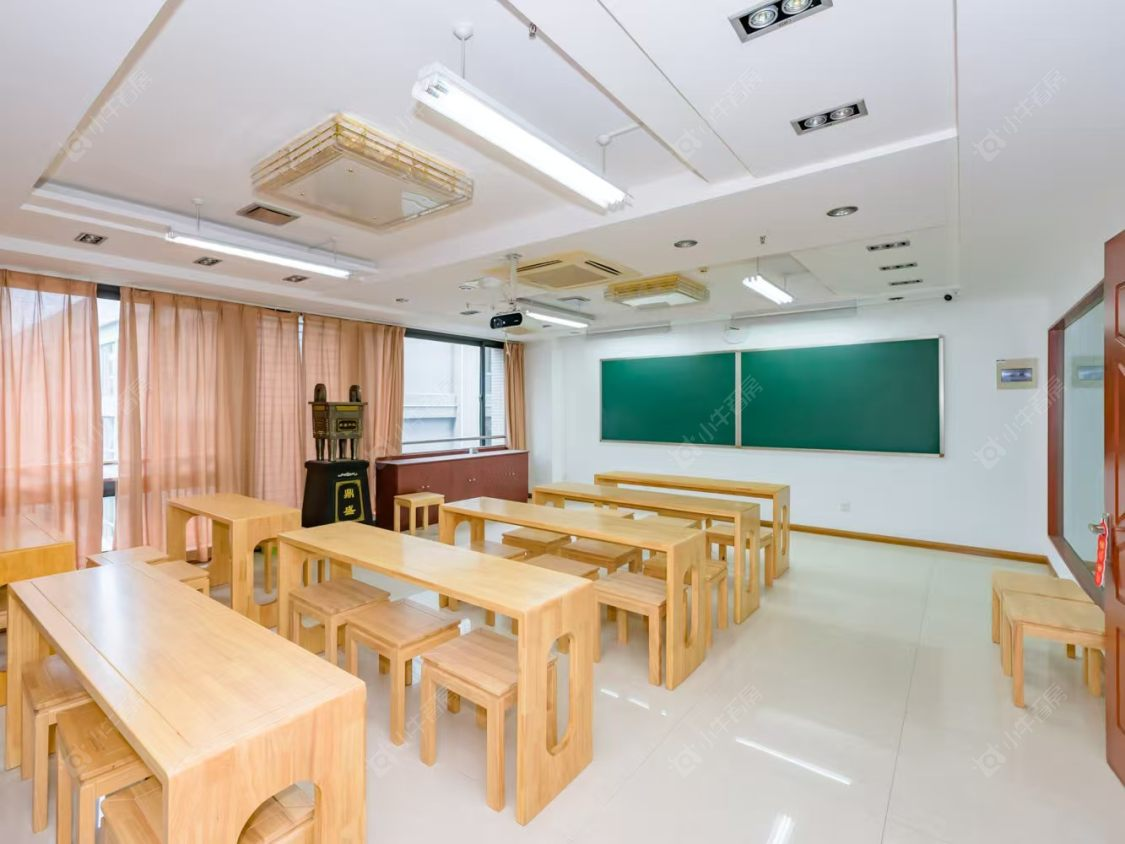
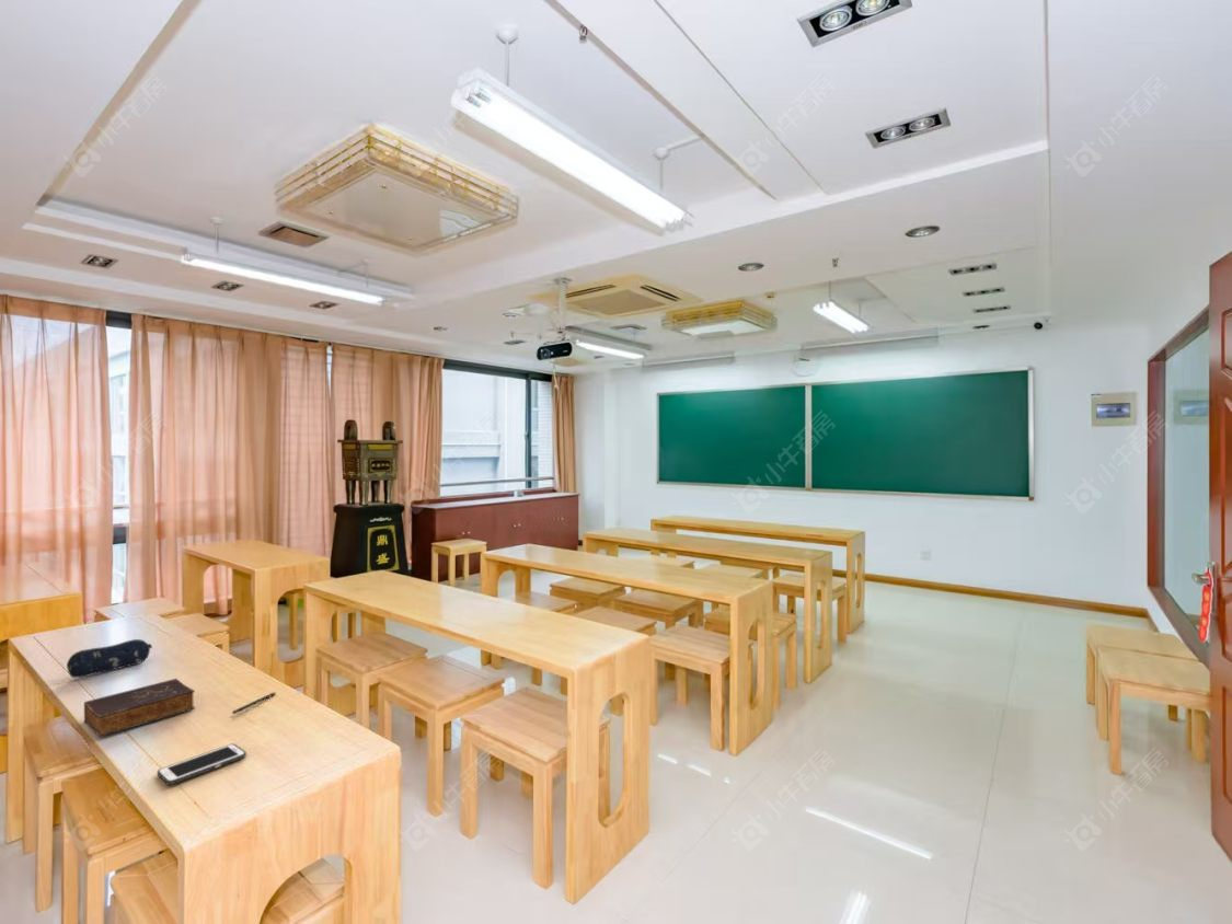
+ pencil case [66,638,153,679]
+ book [83,678,196,738]
+ cell phone [157,742,247,786]
+ pen [231,692,277,715]
